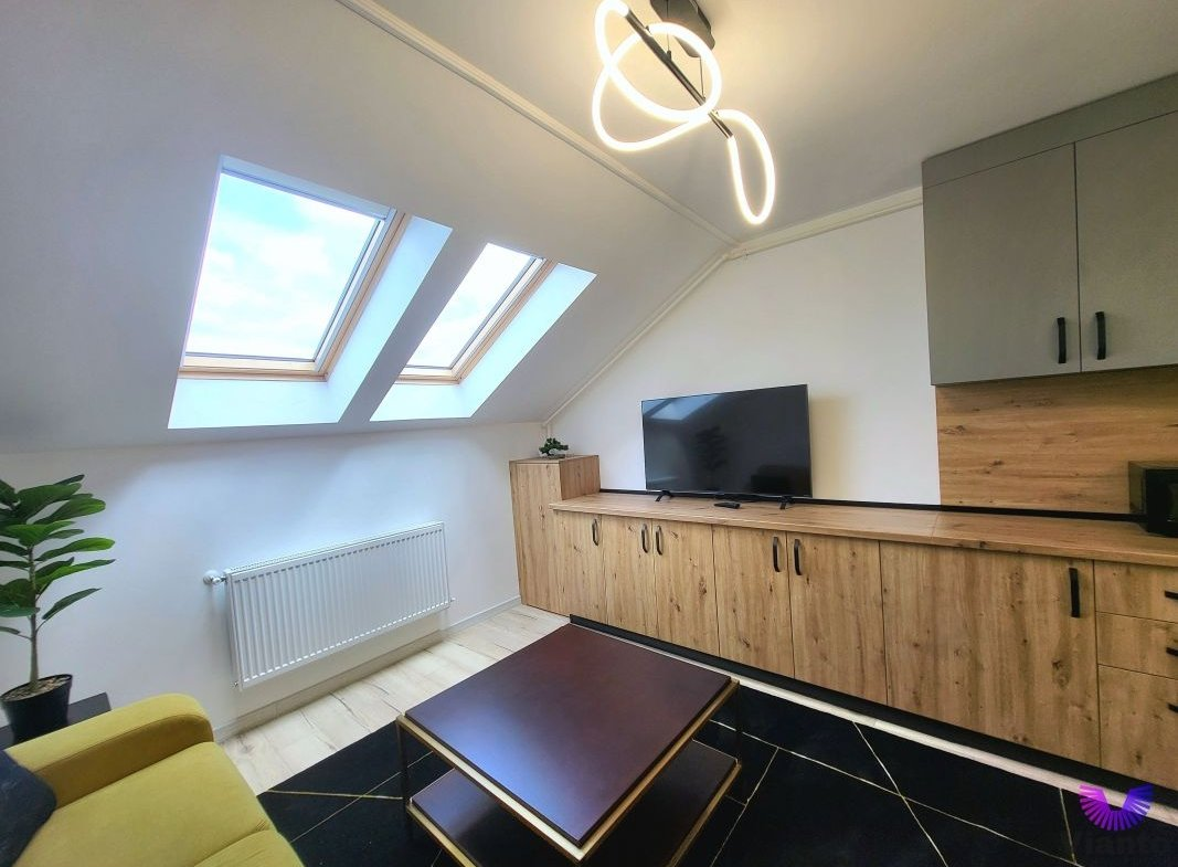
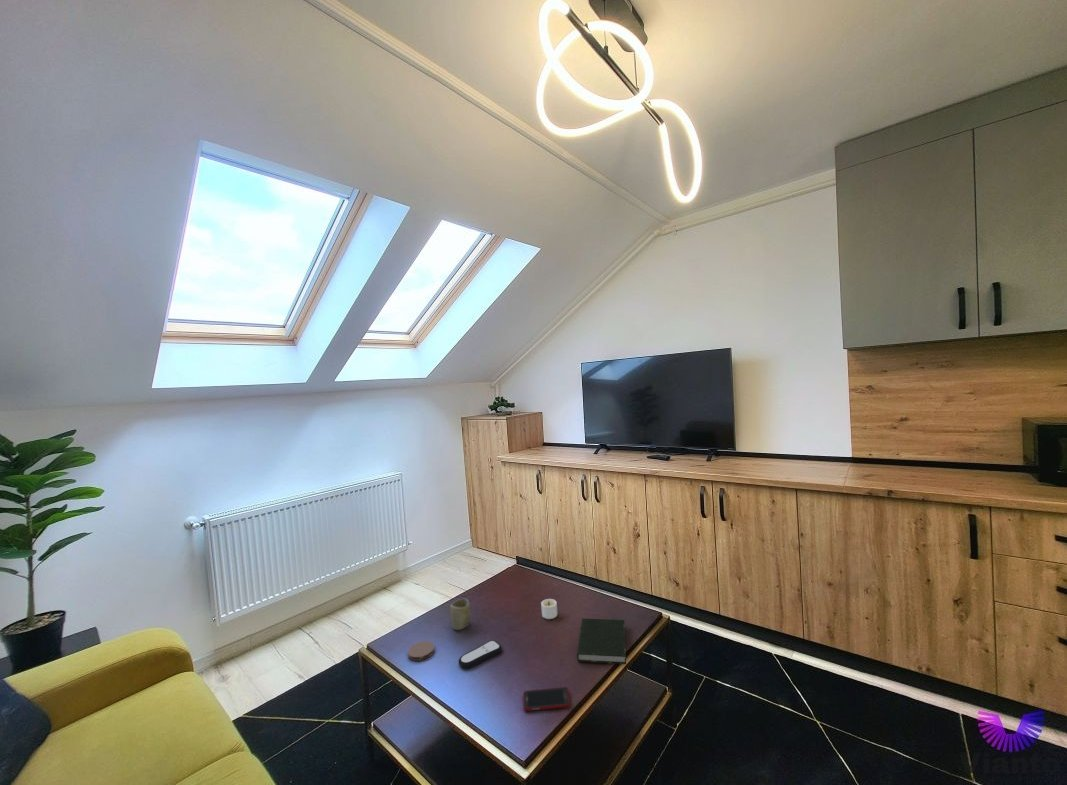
+ candle [540,598,558,620]
+ remote control [458,639,503,669]
+ coaster [407,640,436,662]
+ cup [449,598,471,631]
+ book [576,617,627,665]
+ cell phone [522,686,571,712]
